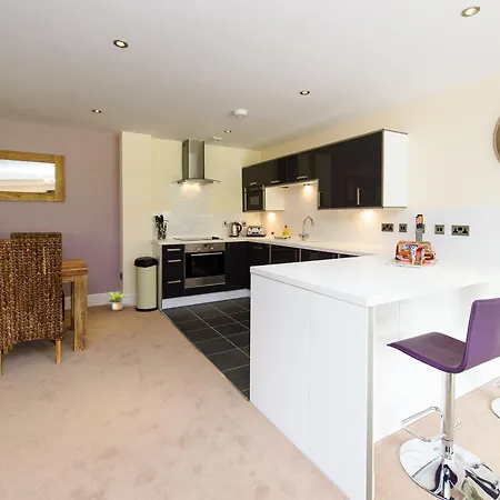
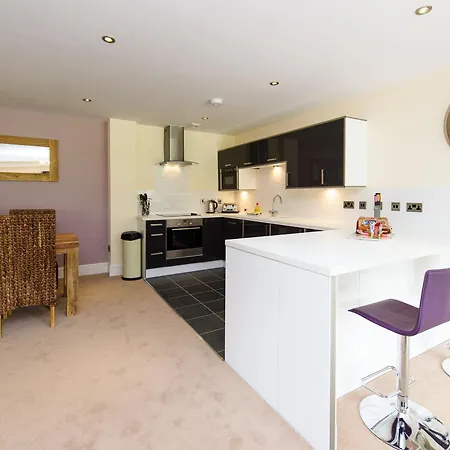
- potted plant [107,291,127,312]
